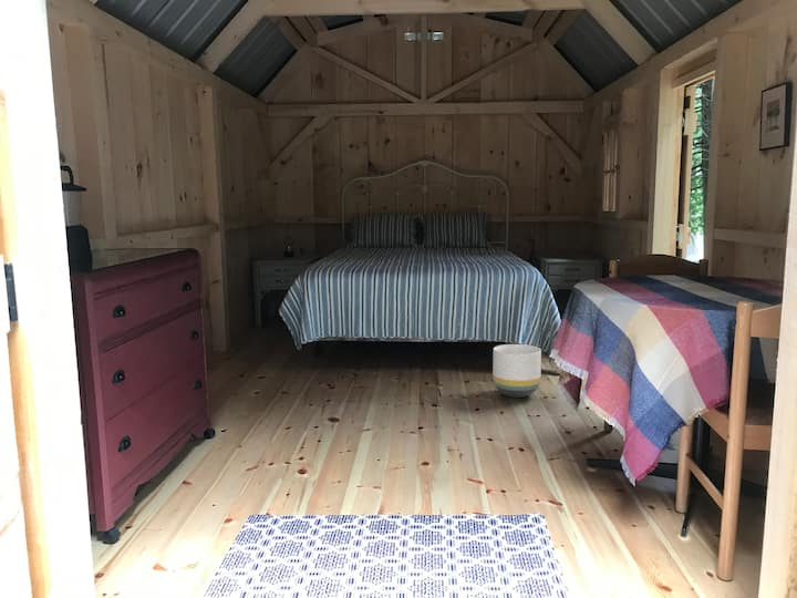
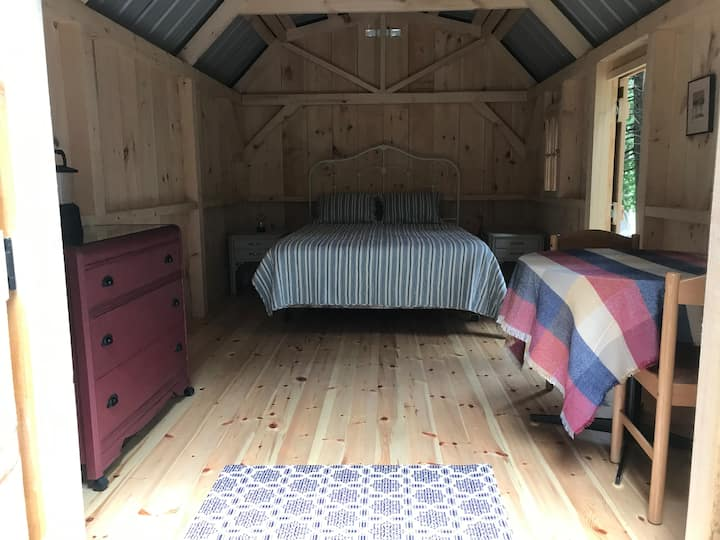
- planter [491,343,542,399]
